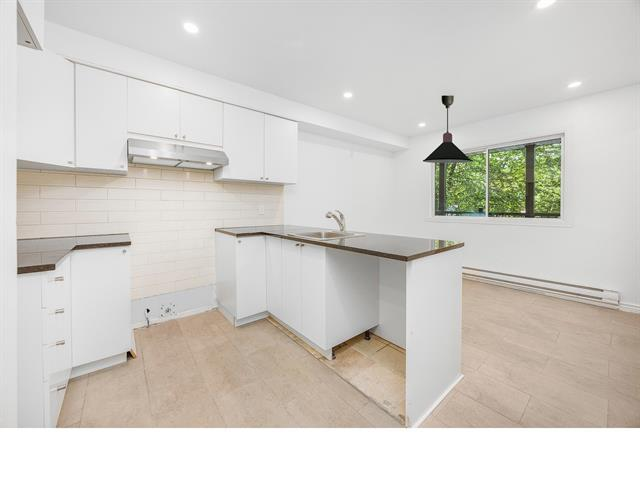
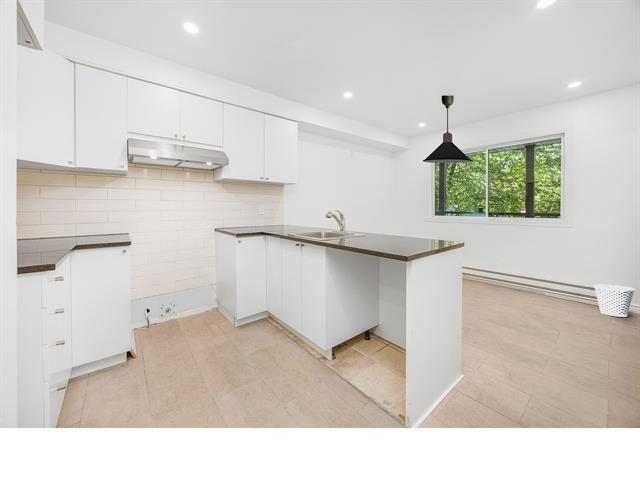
+ wastebasket [593,284,636,318]
